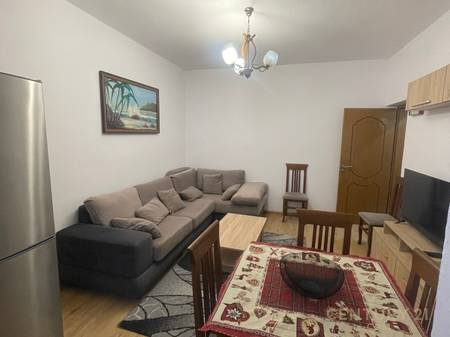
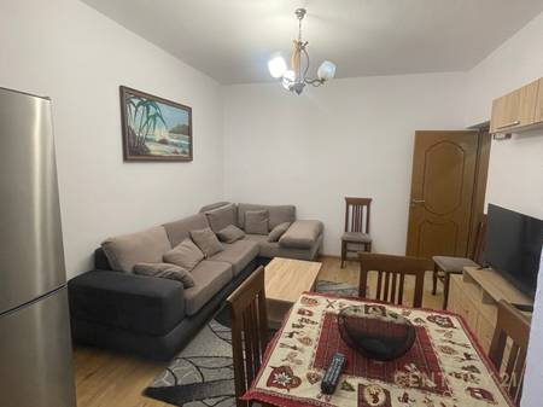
+ remote control [320,350,349,395]
